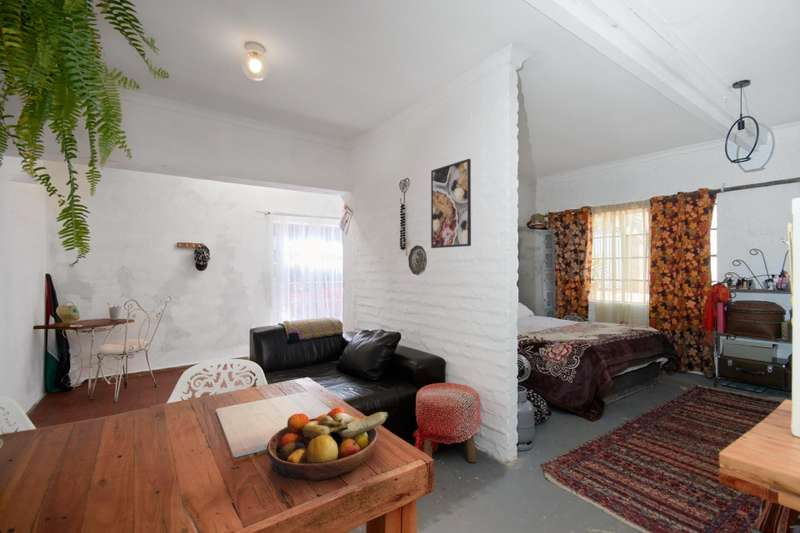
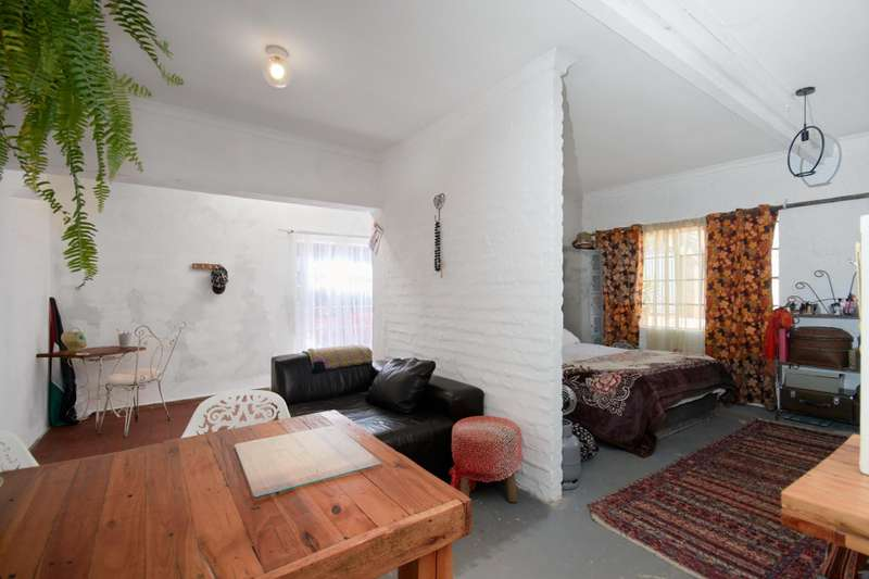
- fruit bowl [266,406,389,482]
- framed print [430,158,472,249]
- decorative plate [407,244,428,276]
